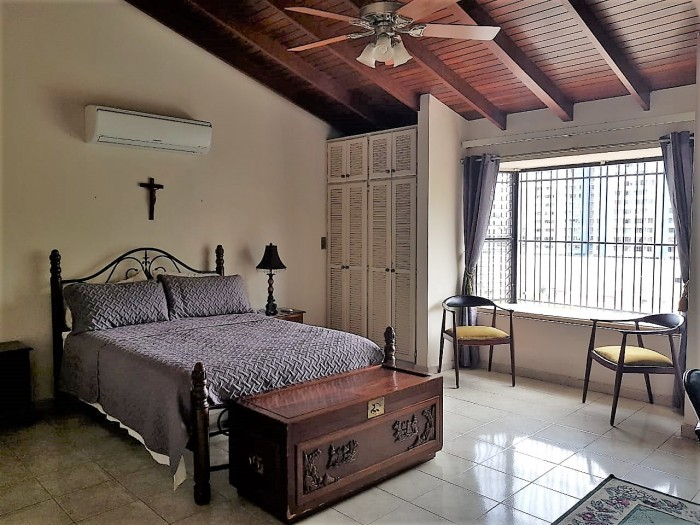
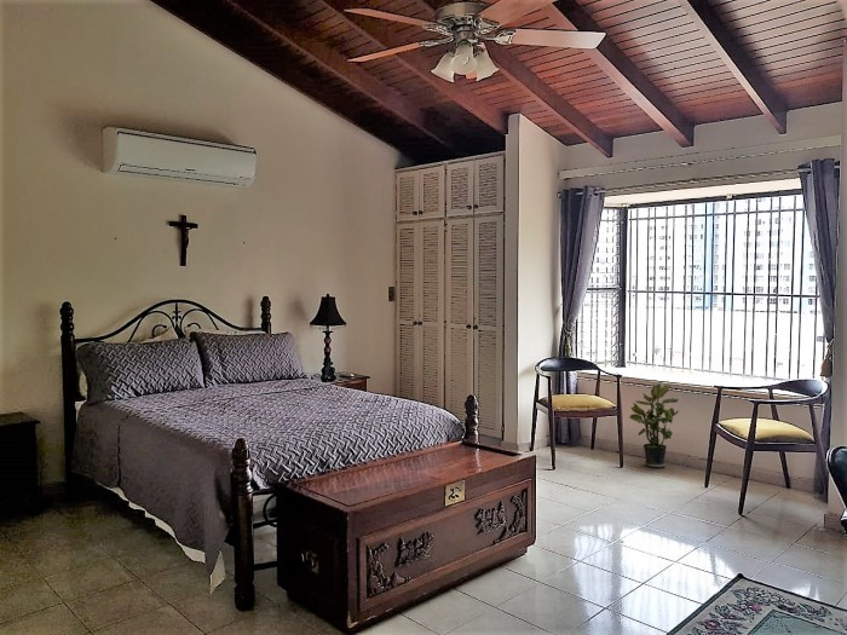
+ potted plant [629,381,680,468]
